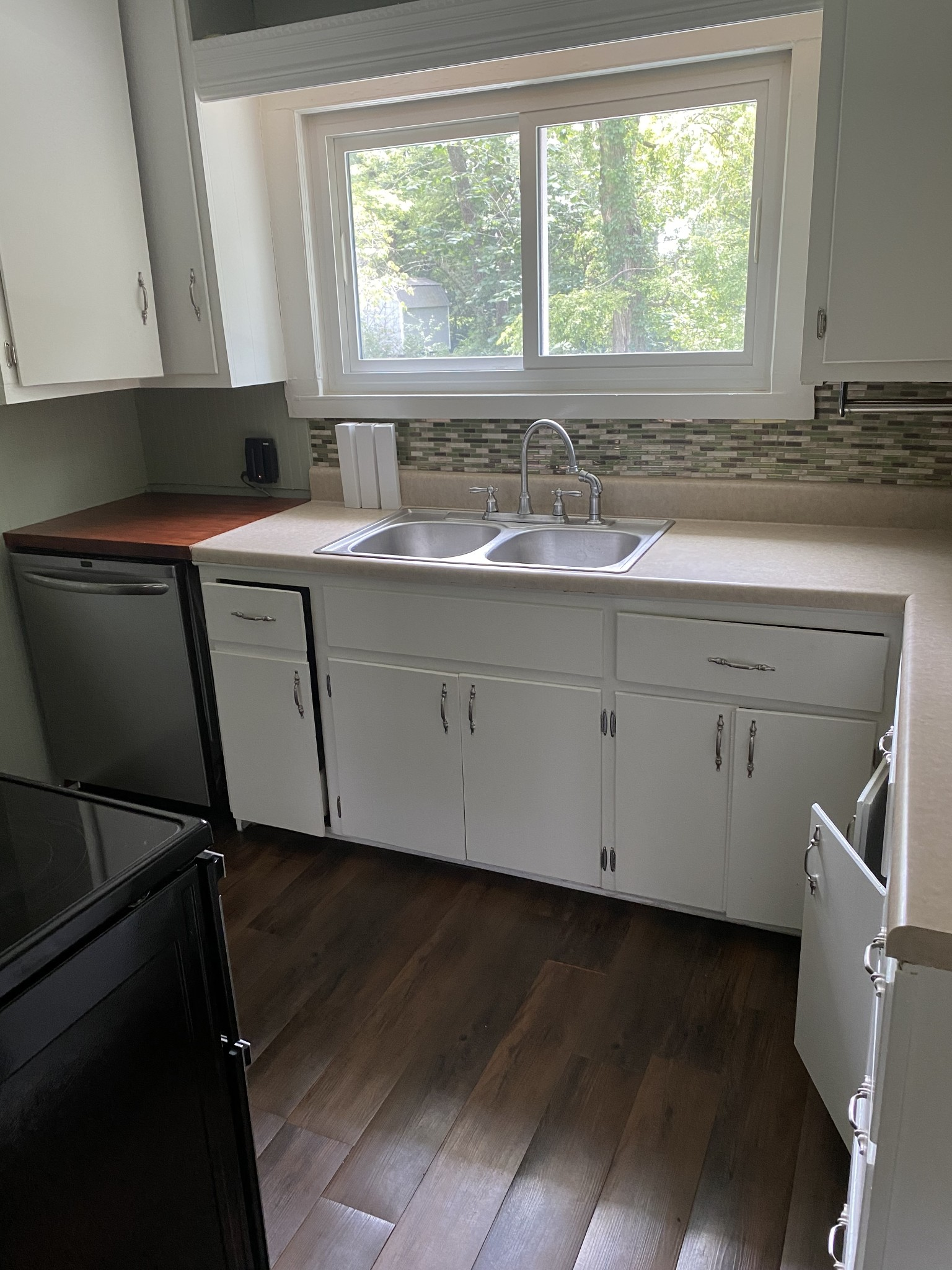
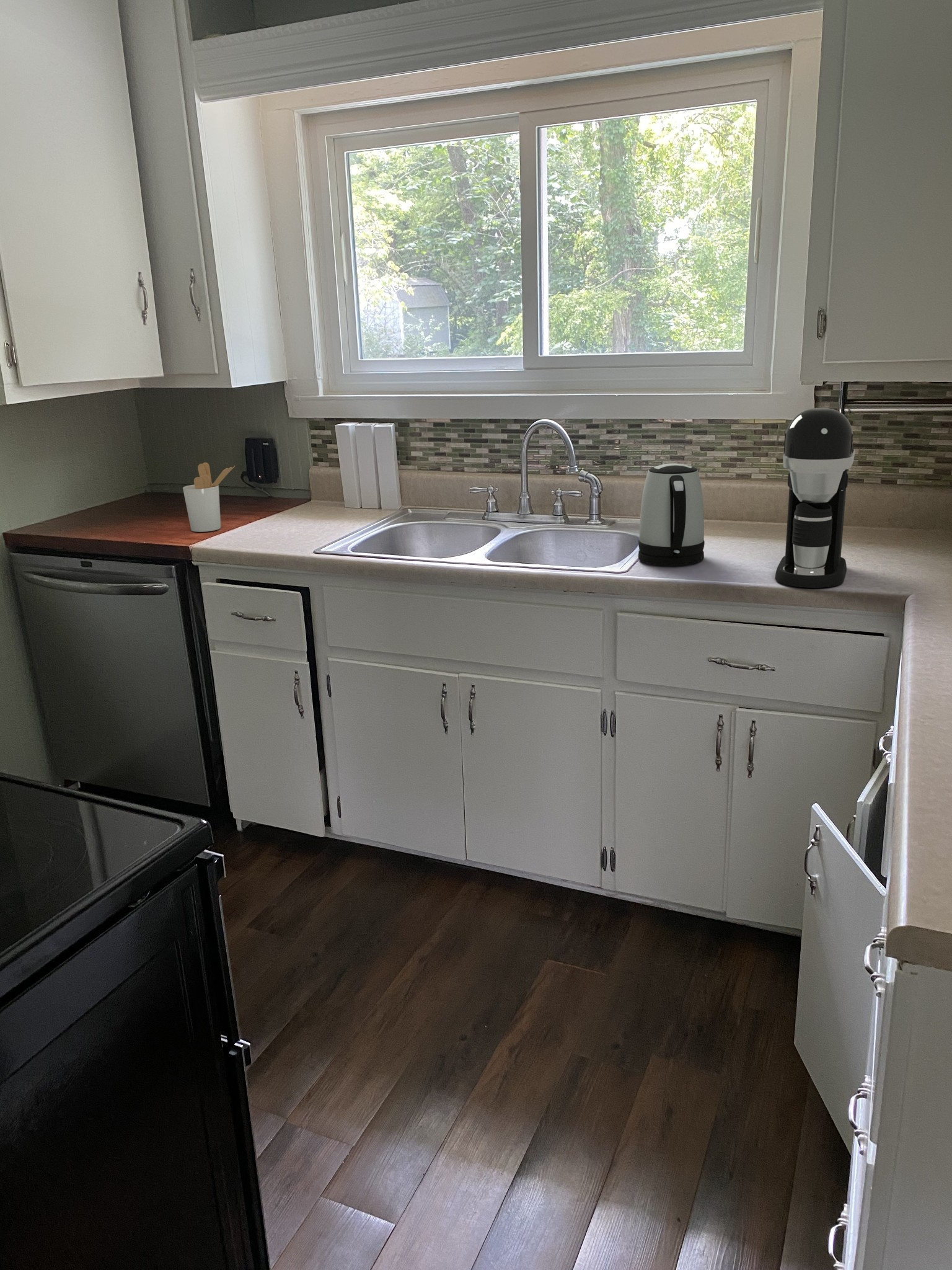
+ coffee maker [775,407,855,588]
+ utensil holder [182,462,236,533]
+ kettle [638,463,705,566]
